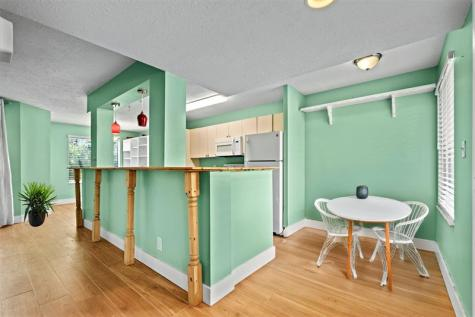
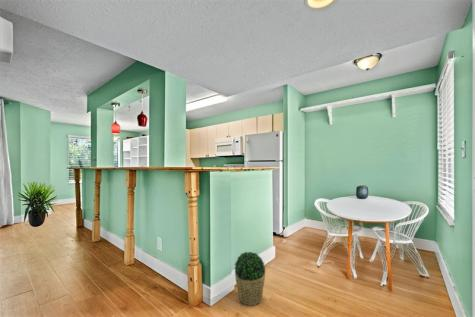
+ potted plant [233,251,266,307]
